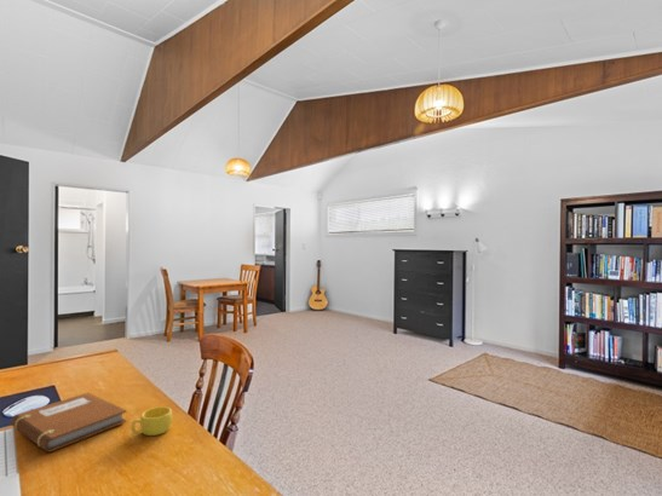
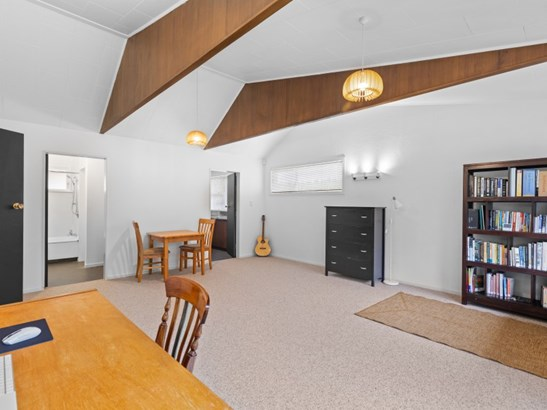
- cup [129,405,173,437]
- notebook [10,392,127,452]
